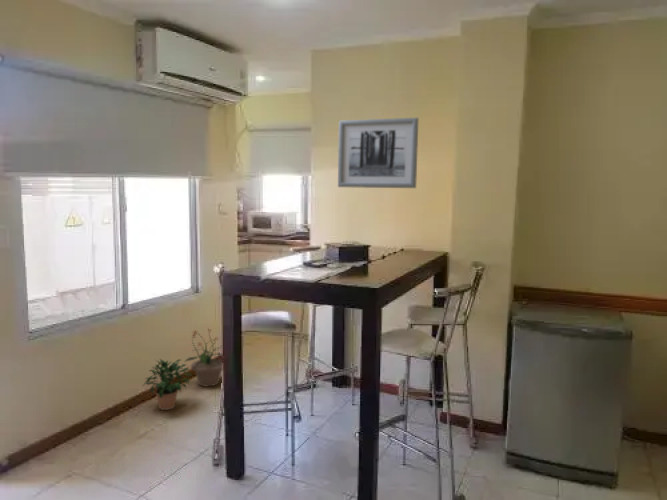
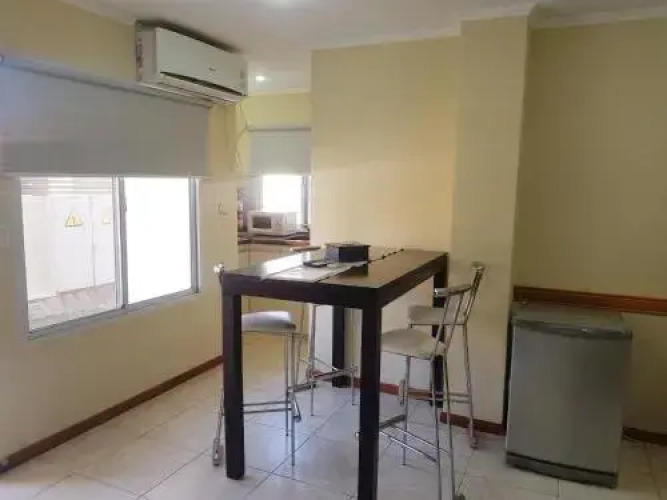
- wall art [337,117,419,189]
- potted plant [142,358,192,411]
- potted plant [183,329,223,388]
